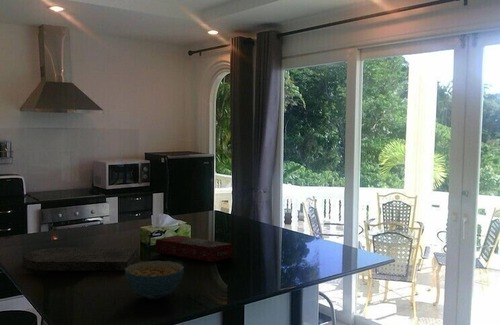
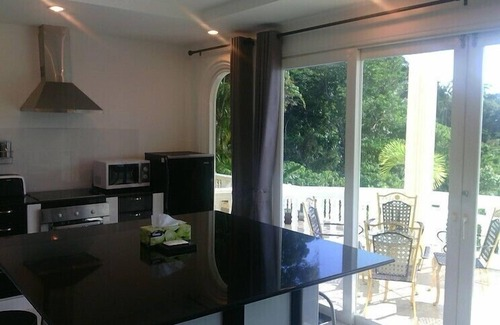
- cutting board [22,246,139,272]
- macaroni box [154,234,233,263]
- cereal bowl [124,260,185,300]
